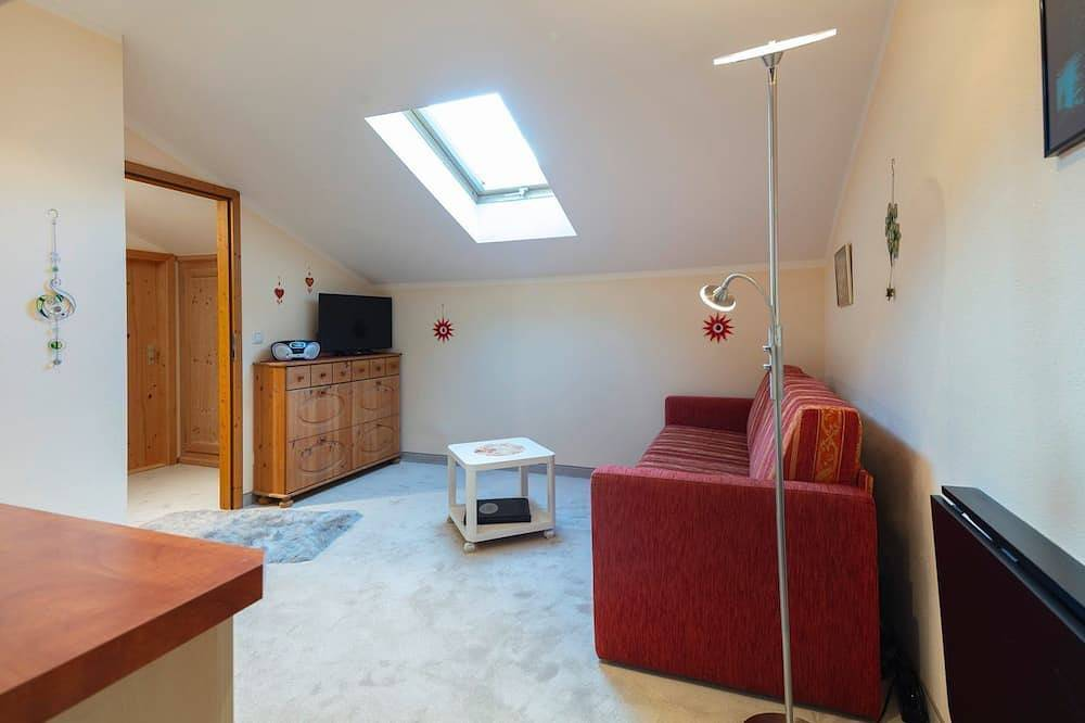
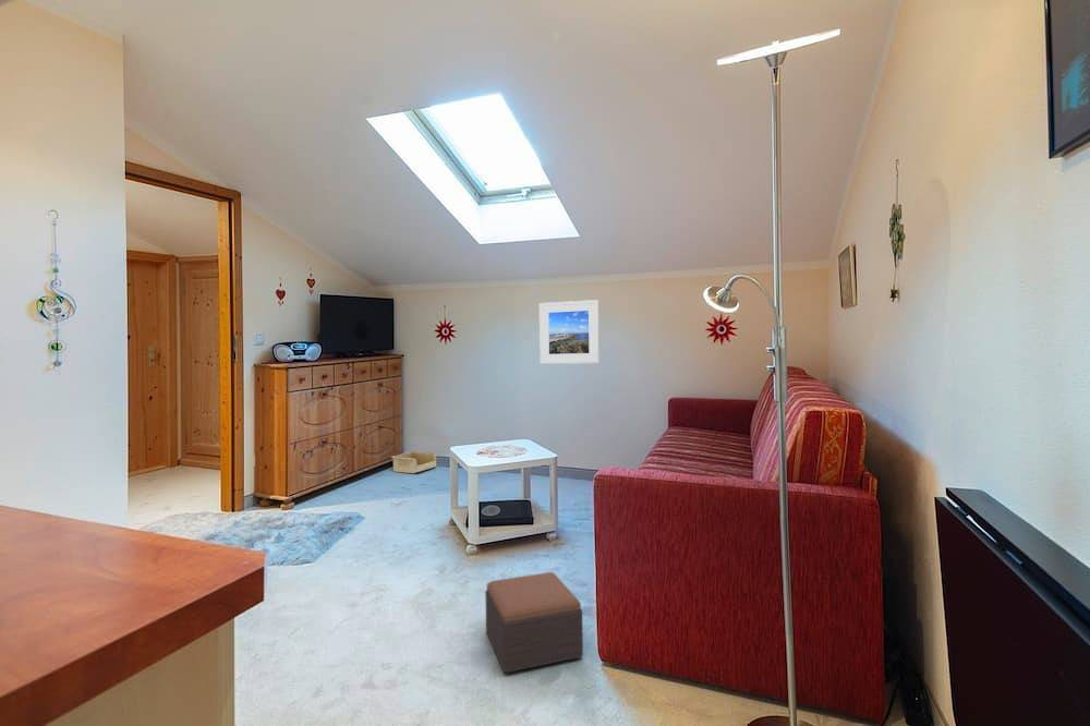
+ footstool [484,571,584,674]
+ storage bin [390,450,437,474]
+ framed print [538,299,601,365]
